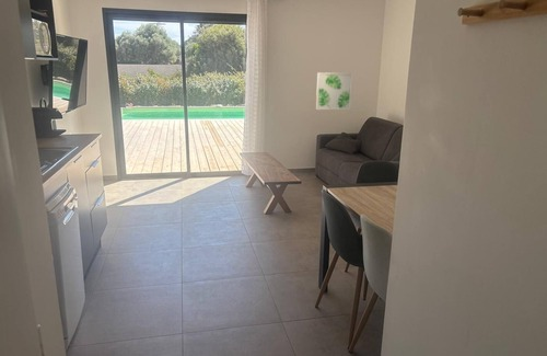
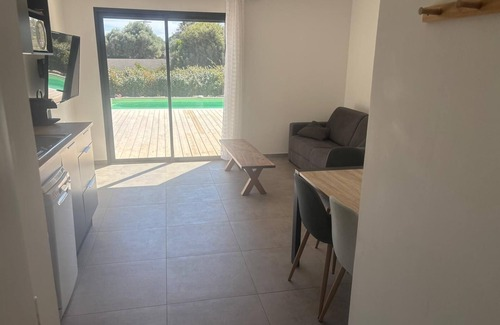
- wall art [315,71,353,111]
